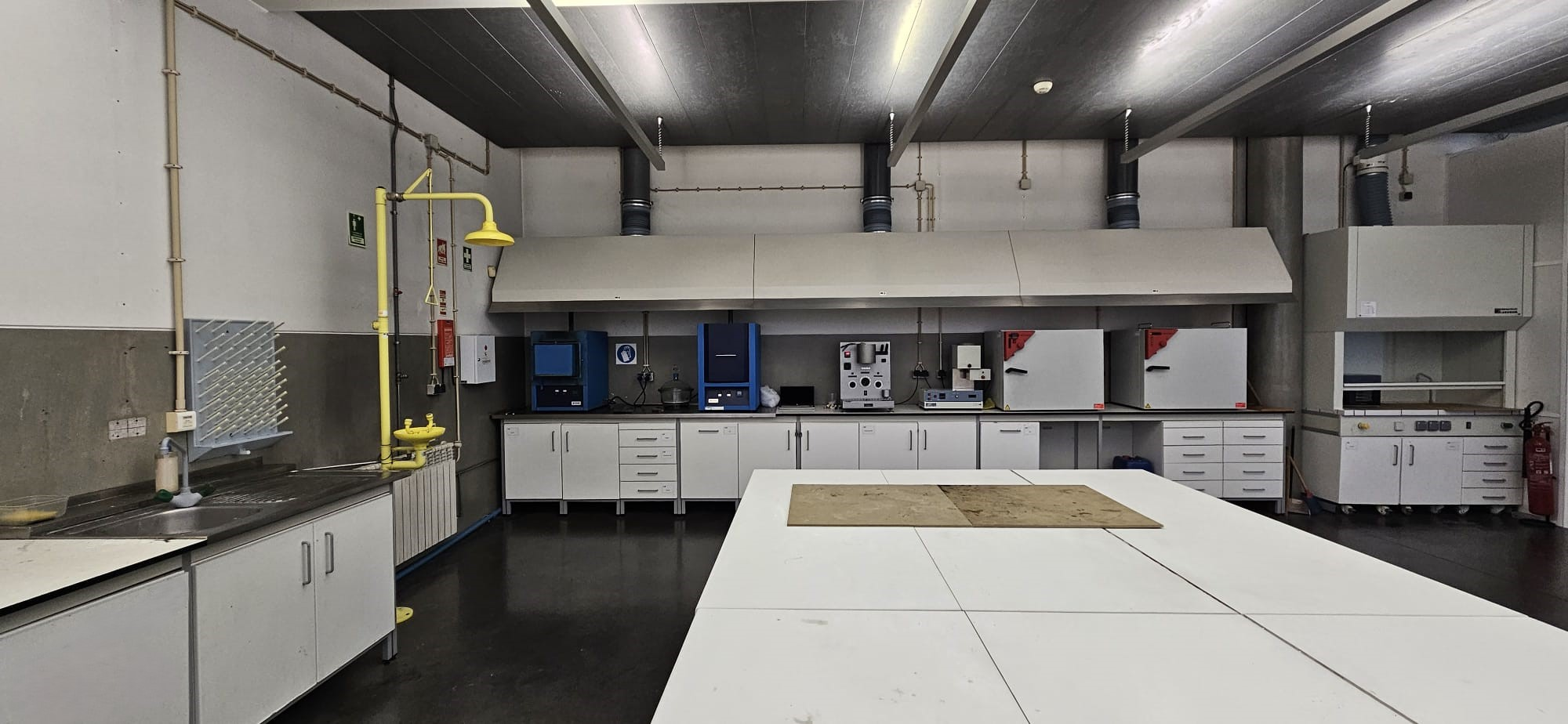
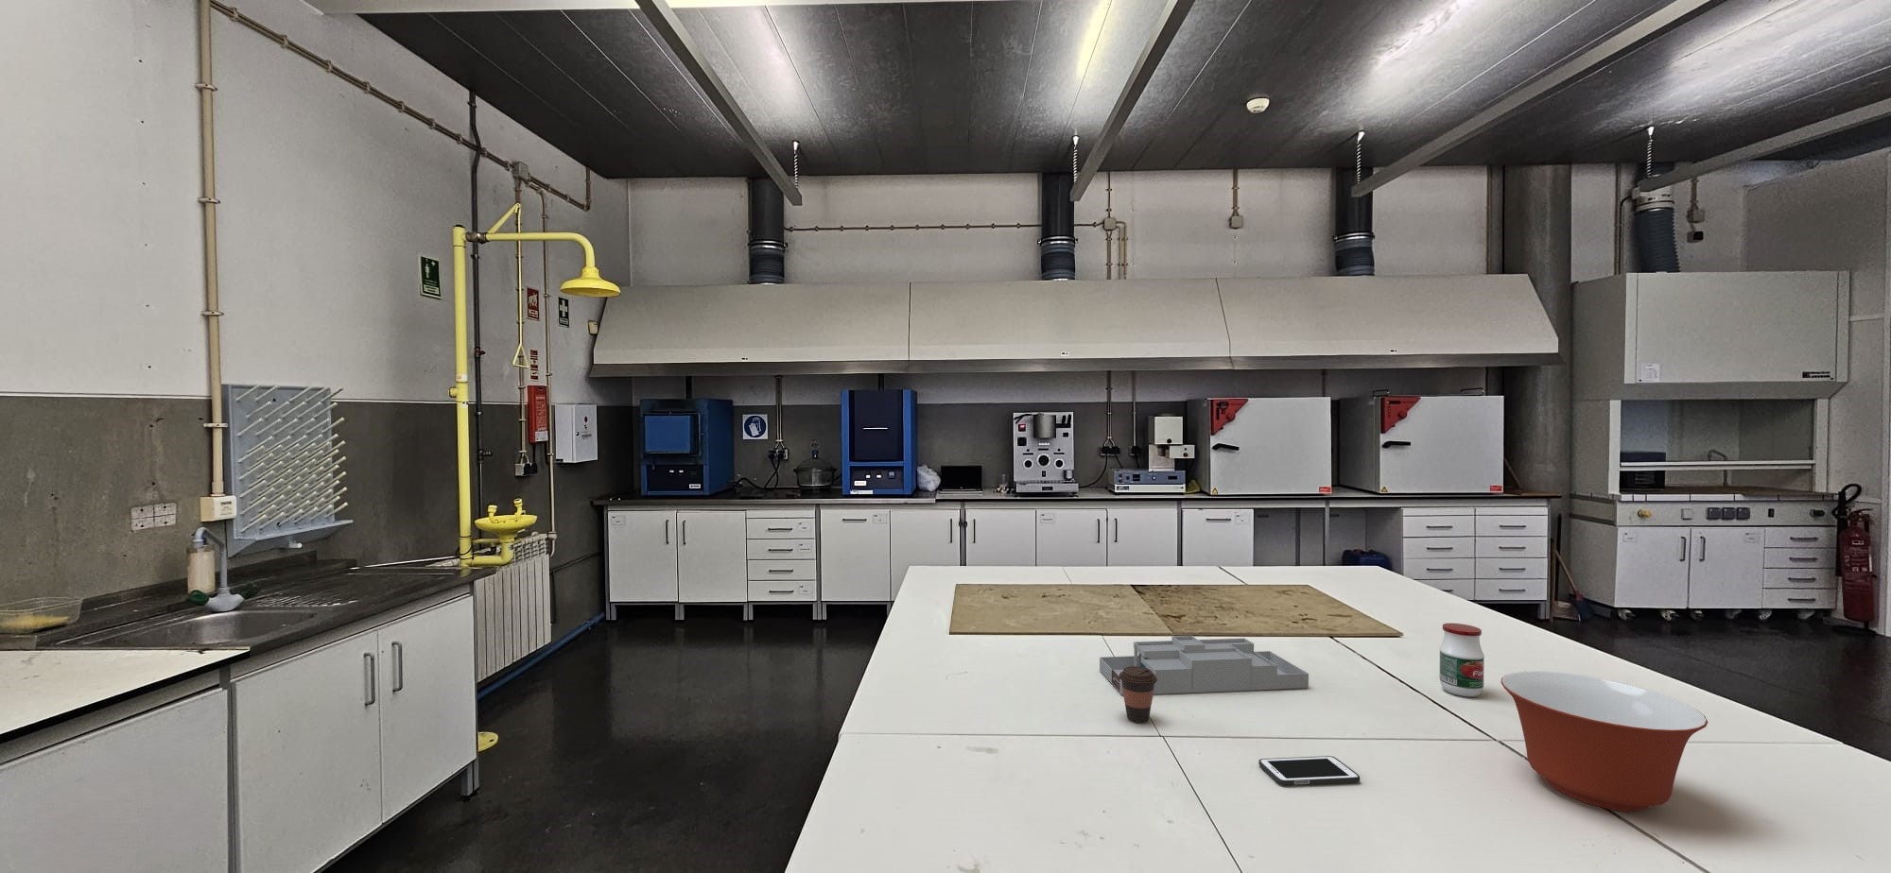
+ jar [1439,622,1486,697]
+ mixing bowl [1499,670,1709,813]
+ desk organizer [1099,635,1310,696]
+ cell phone [1258,755,1360,786]
+ coffee cup [1118,666,1158,723]
